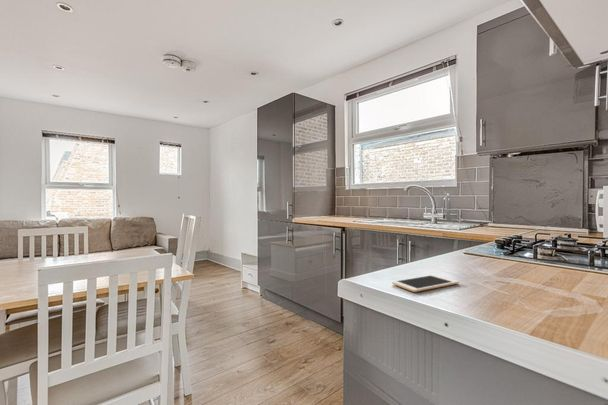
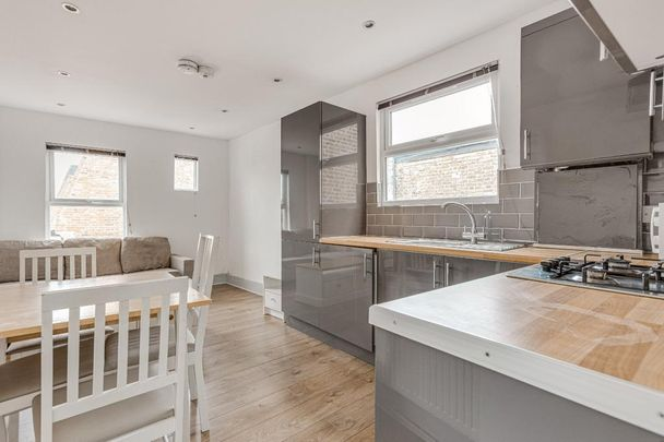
- cell phone [391,274,460,293]
